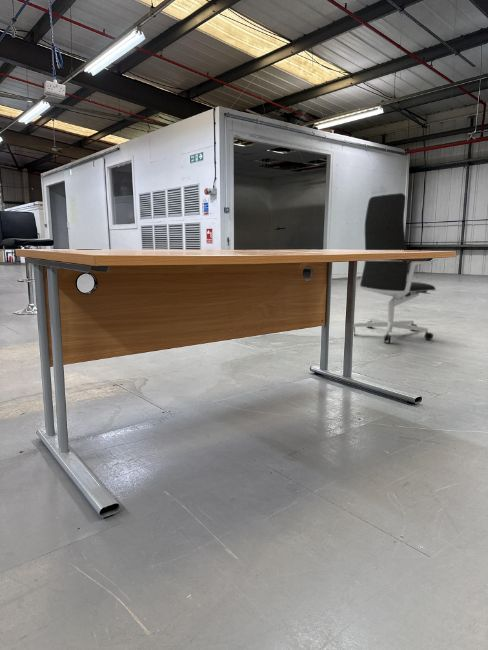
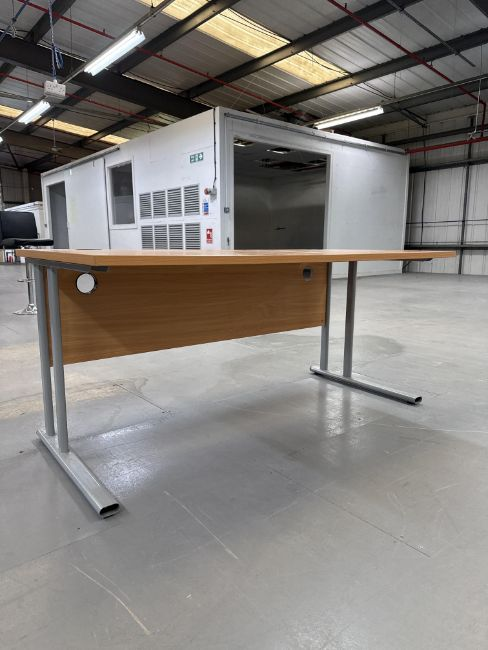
- office chair [353,192,437,344]
